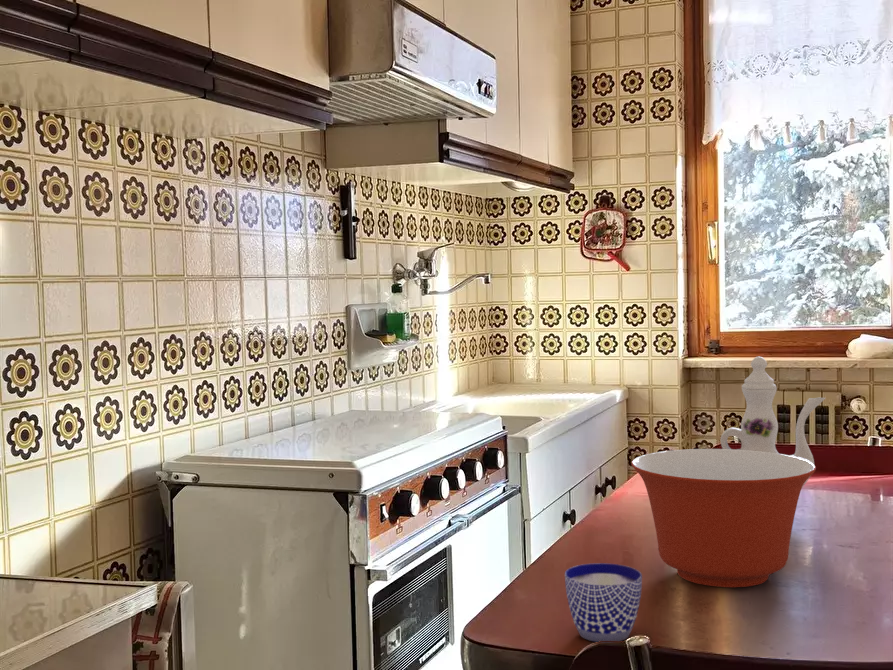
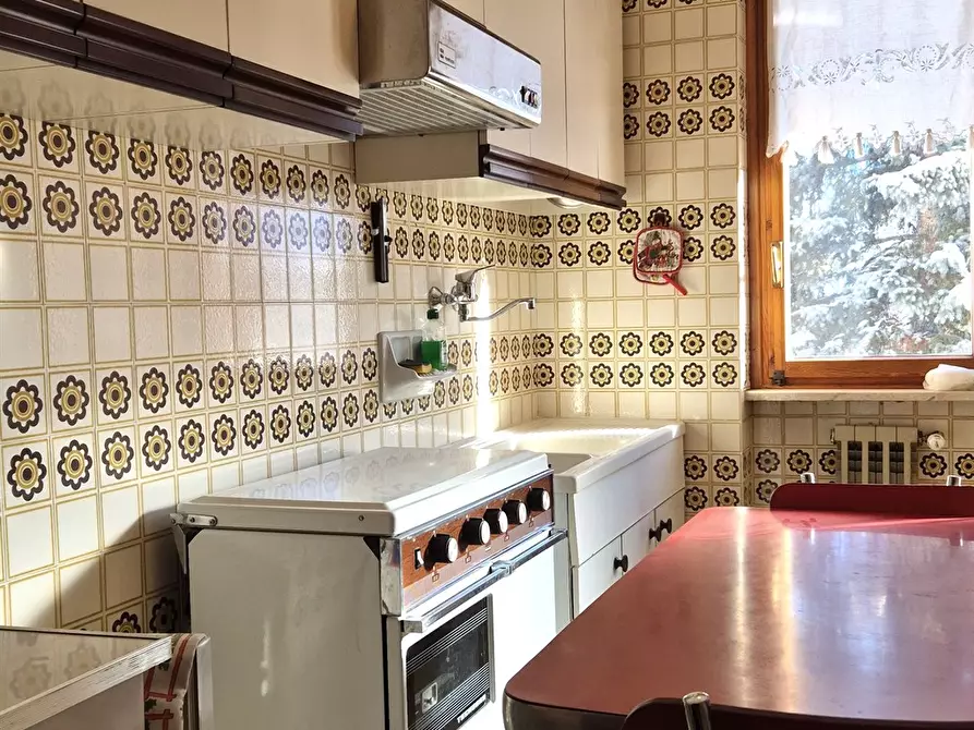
- cup [564,562,643,643]
- mixing bowl [630,448,817,588]
- chinaware [720,356,827,488]
